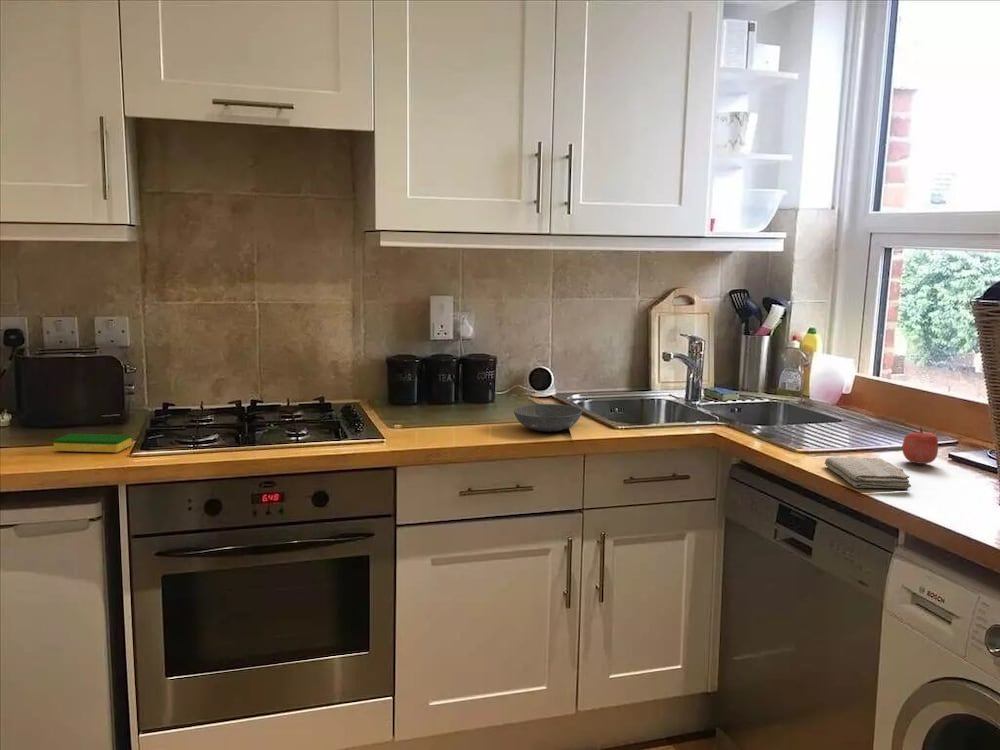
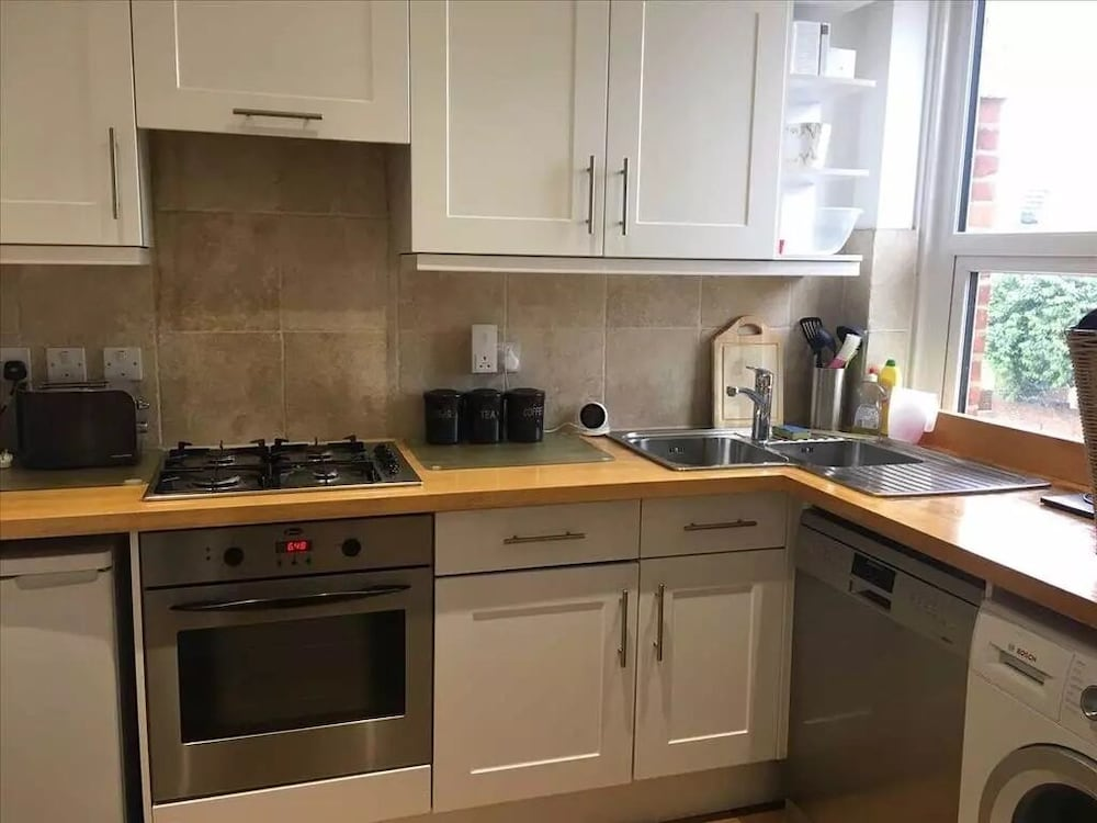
- dish sponge [53,433,132,453]
- apple [901,426,939,465]
- bowl [513,403,583,432]
- washcloth [823,456,912,490]
